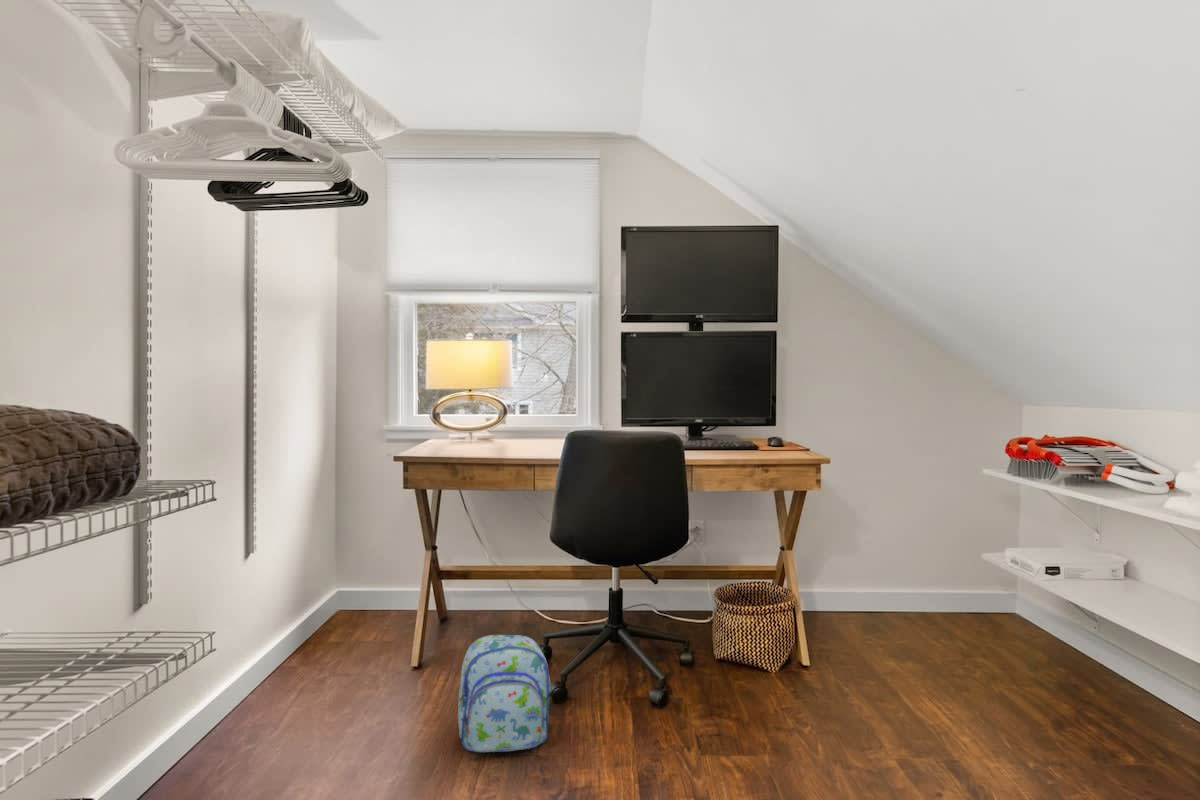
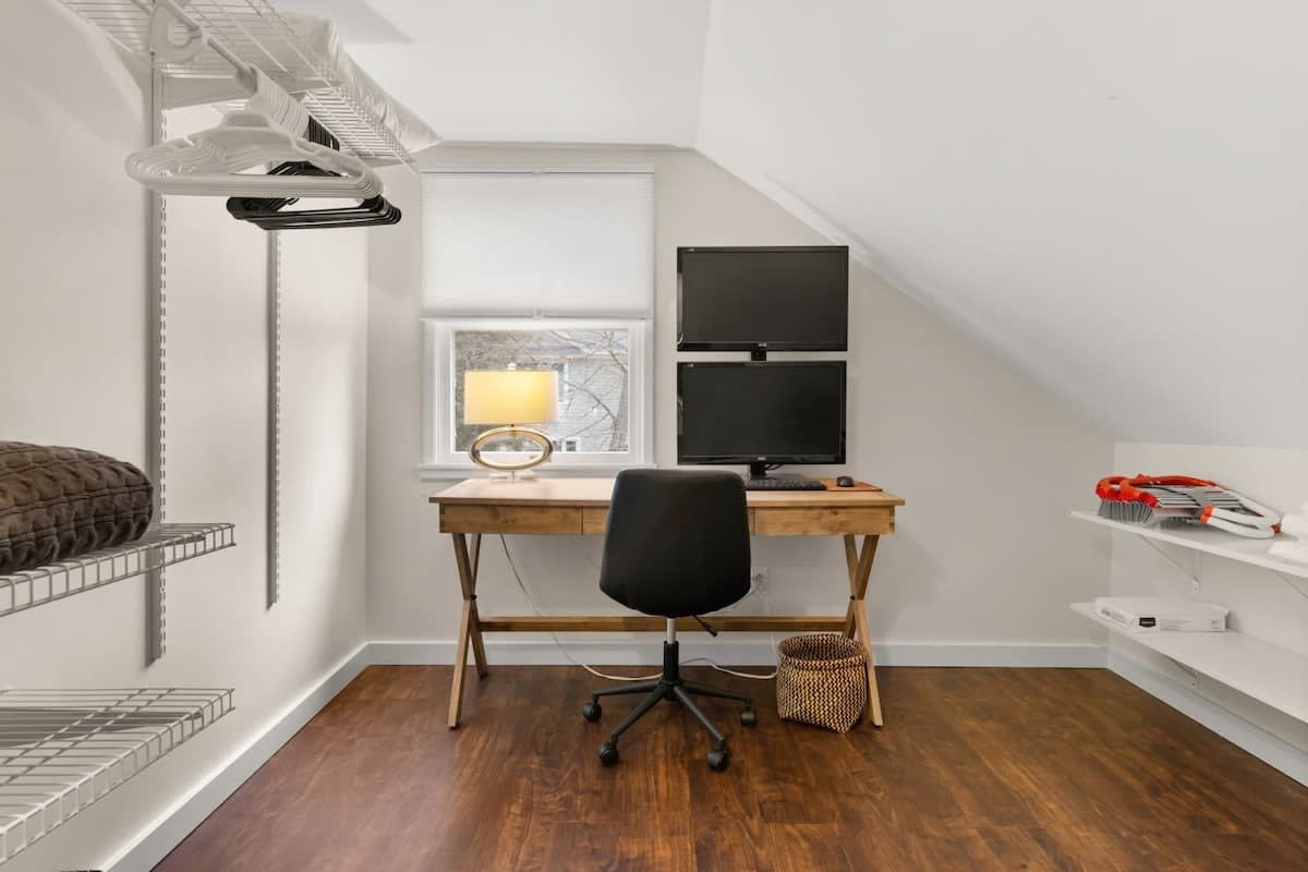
- backpack [457,634,553,753]
